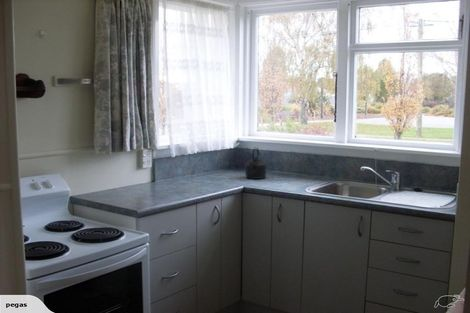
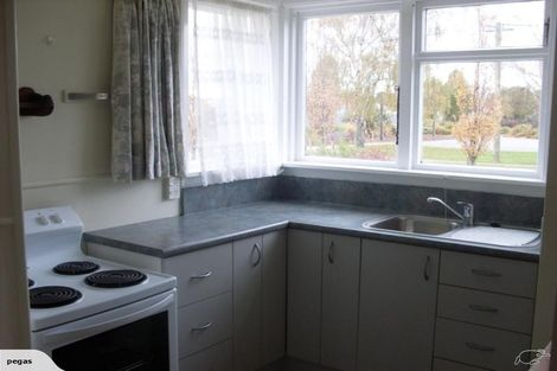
- kettle [244,147,268,180]
